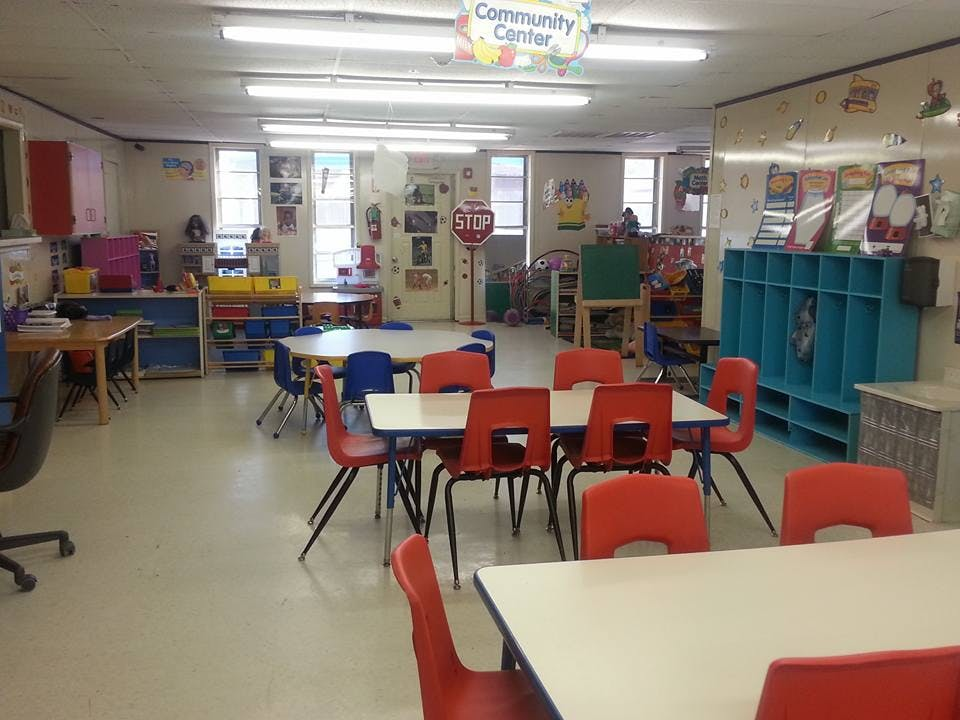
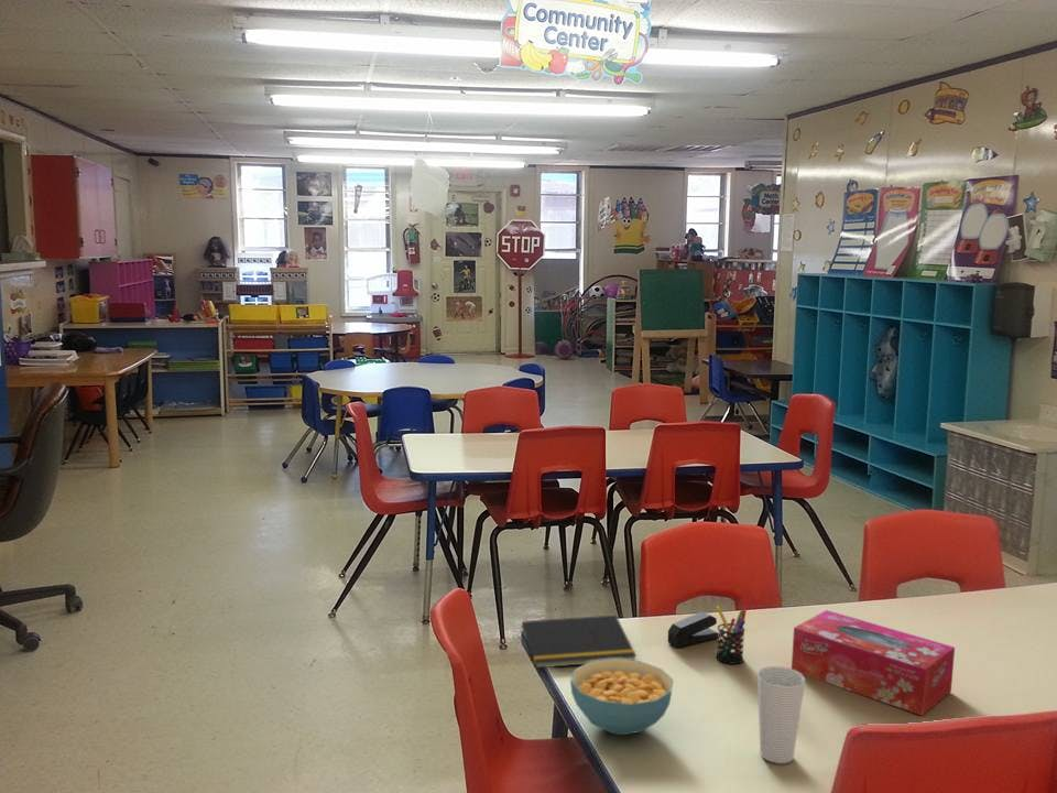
+ tissue box [791,609,956,717]
+ notepad [517,615,638,670]
+ stapler [667,610,719,649]
+ cereal bowl [569,659,674,736]
+ pen holder [716,605,748,665]
+ cup [756,665,807,764]
